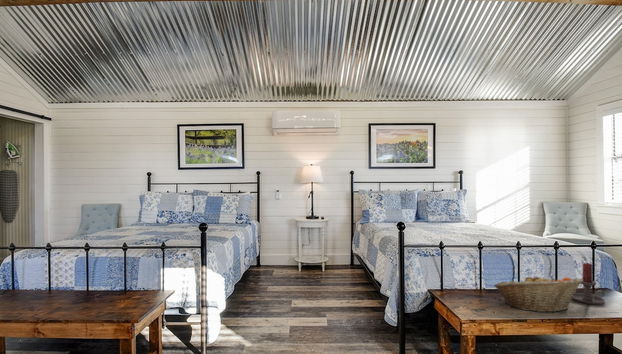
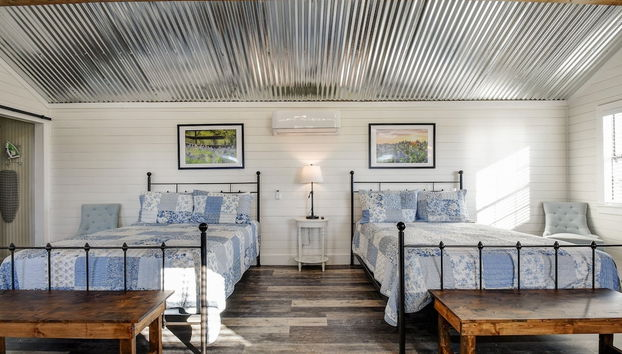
- candle holder [572,262,606,306]
- fruit basket [493,273,583,313]
